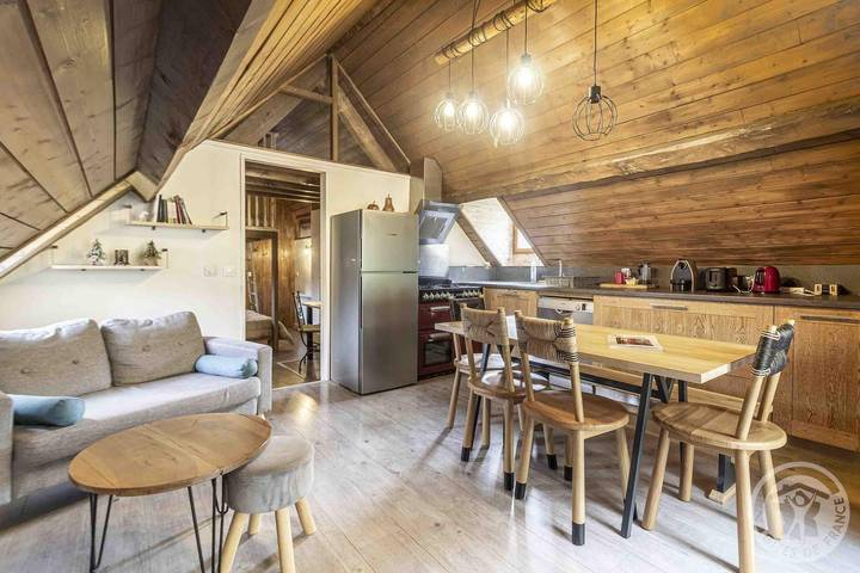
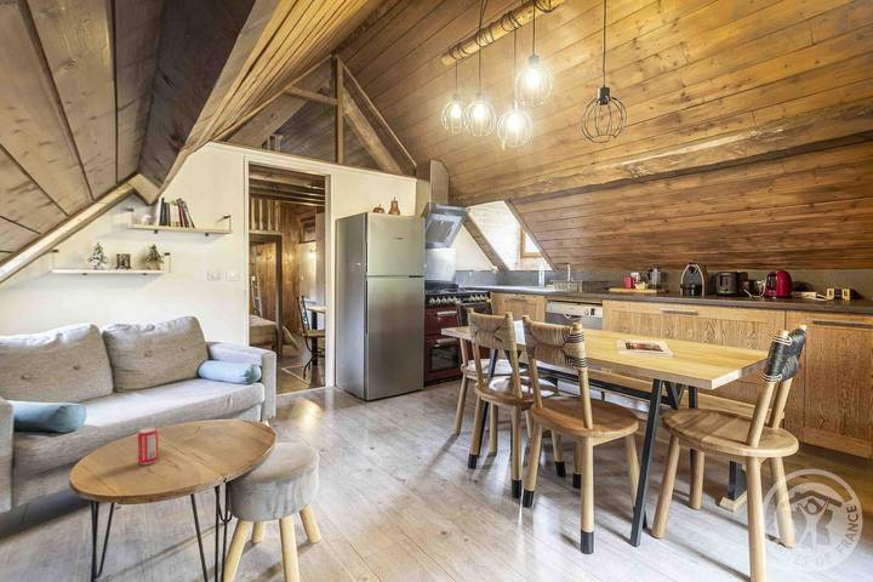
+ beverage can [136,426,160,466]
